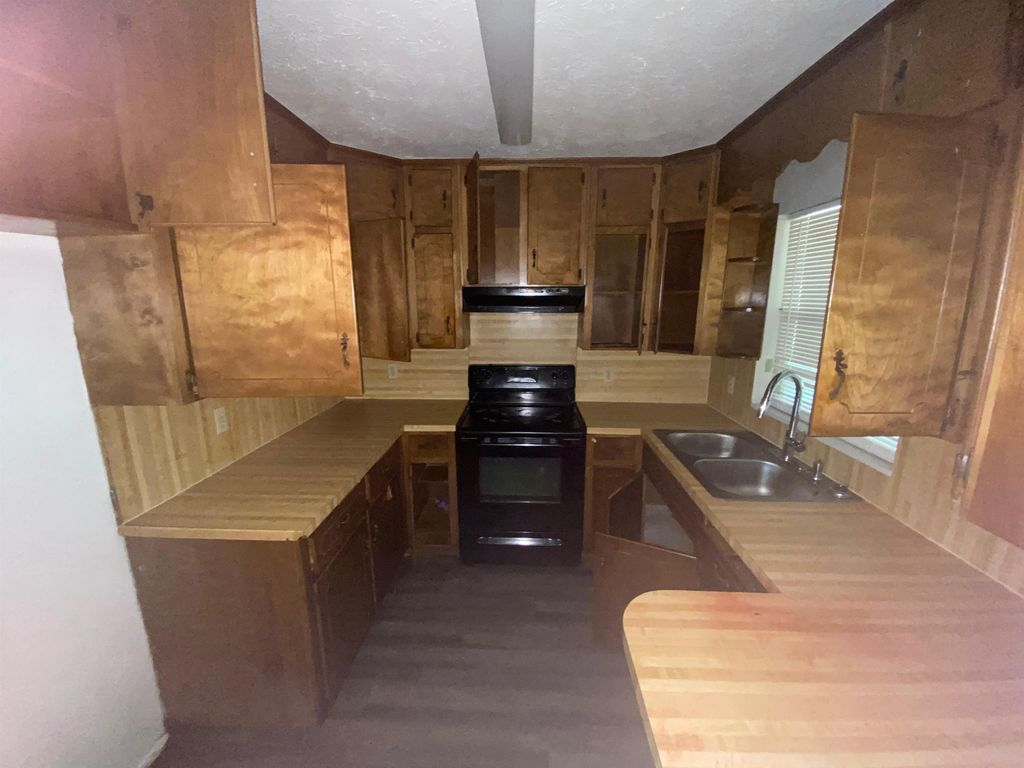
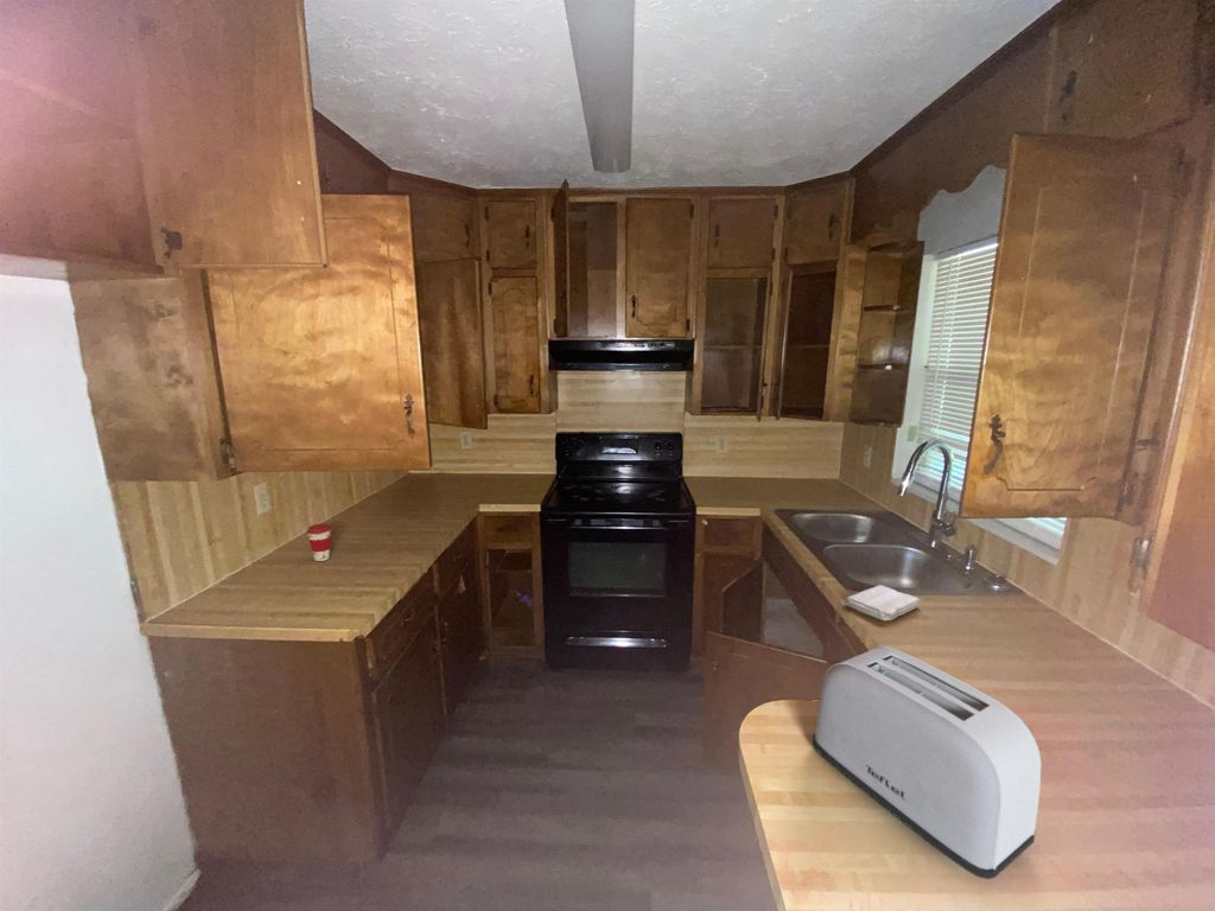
+ toaster [812,645,1042,880]
+ washcloth [845,584,922,622]
+ coffee cup [305,522,332,562]
